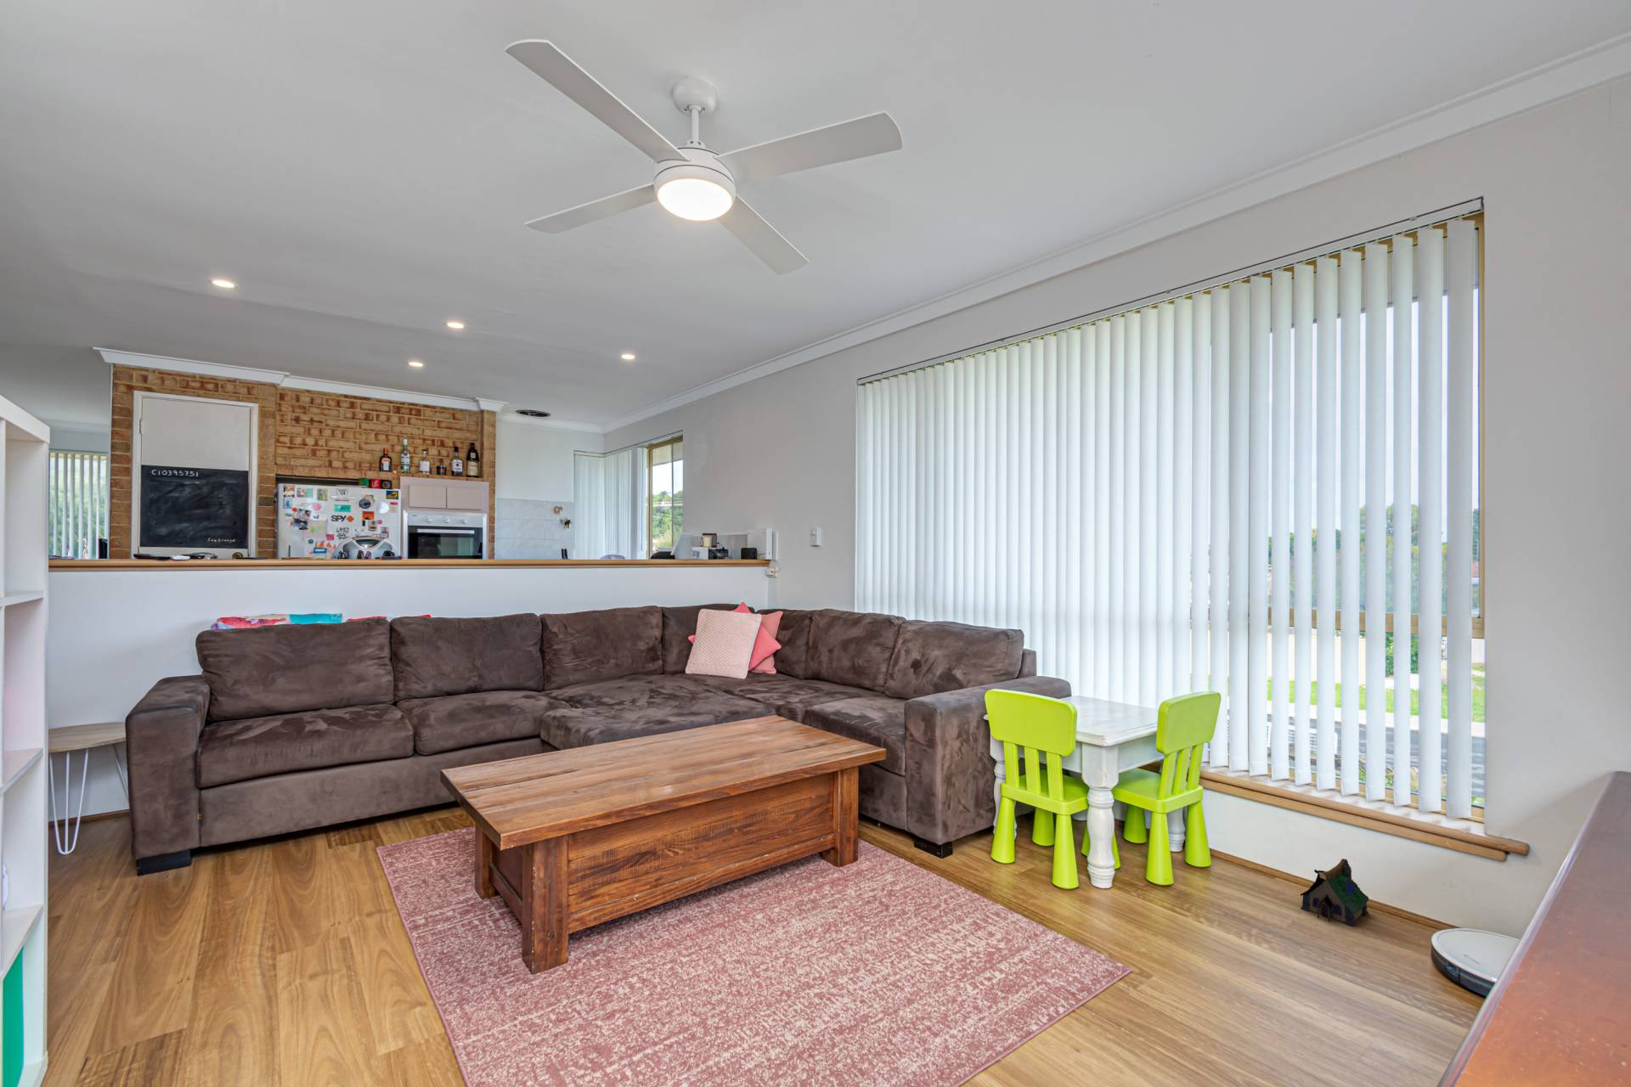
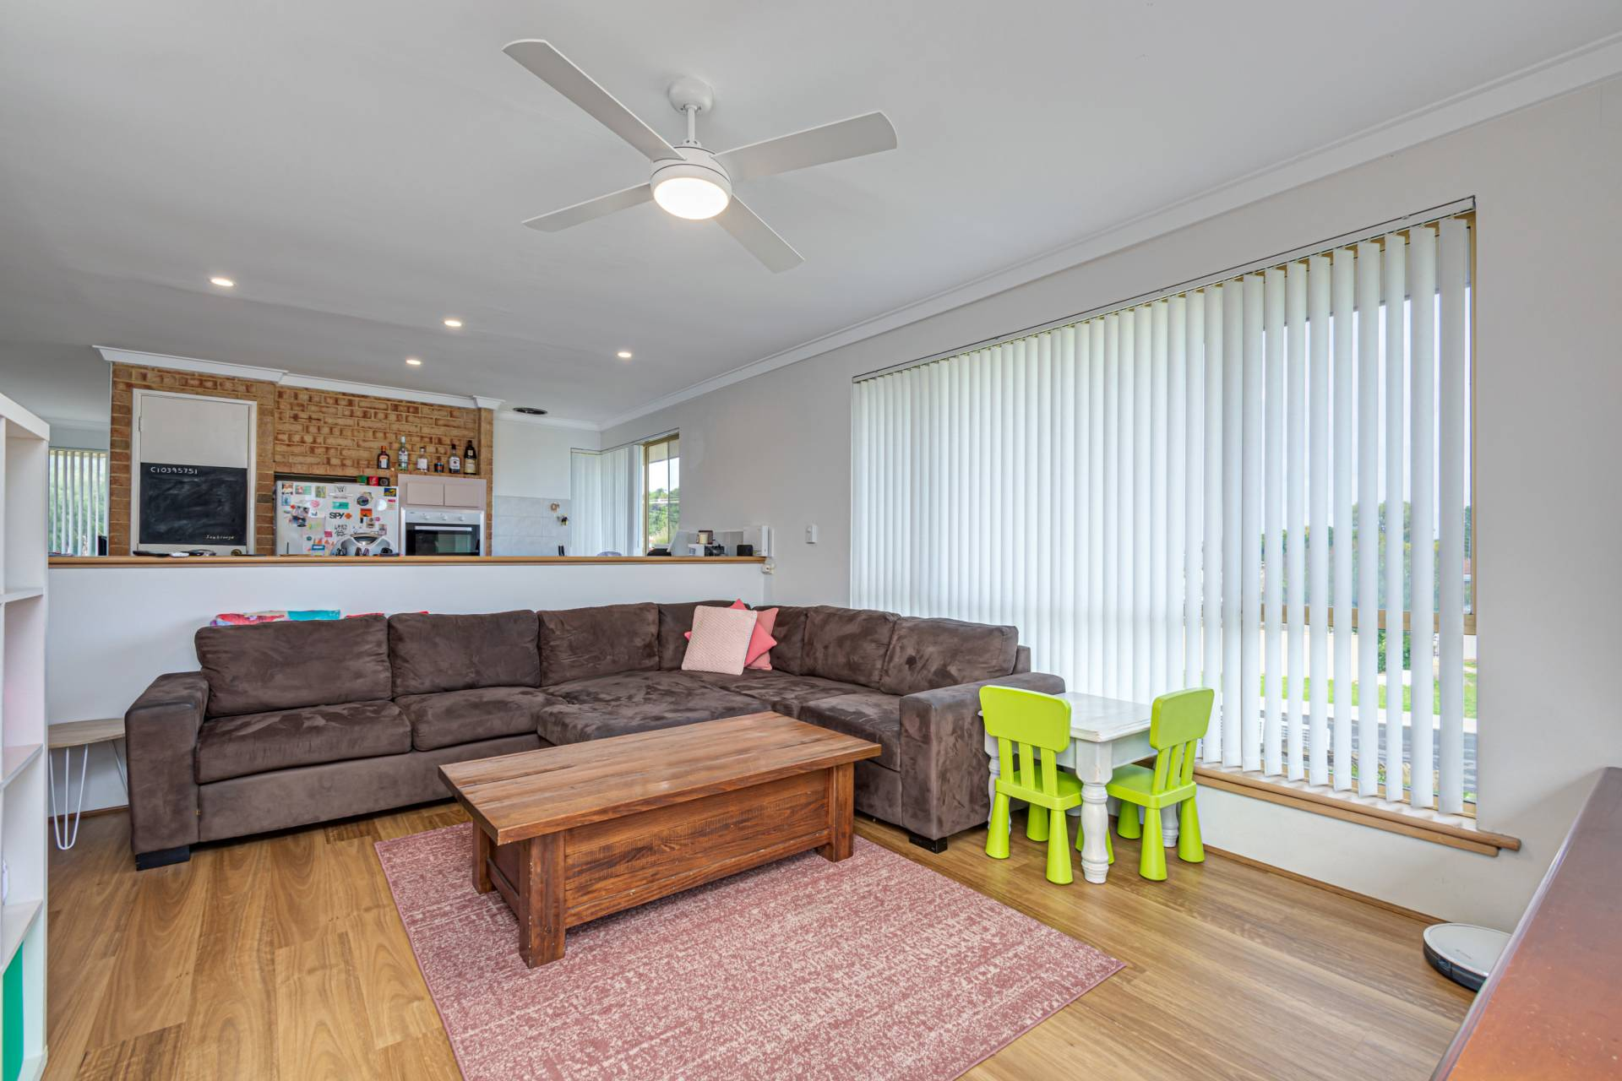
- toy house [1300,858,1369,927]
